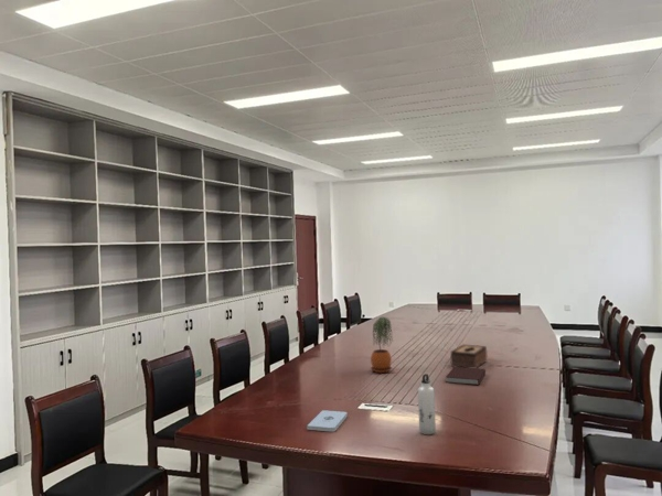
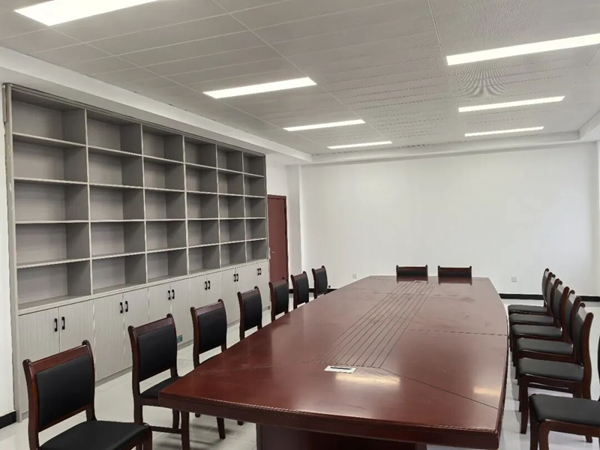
- notebook [445,367,487,386]
- notepad [306,409,349,433]
- tissue box [449,344,488,368]
- potted plant [370,316,394,374]
- water bottle [417,373,437,435]
